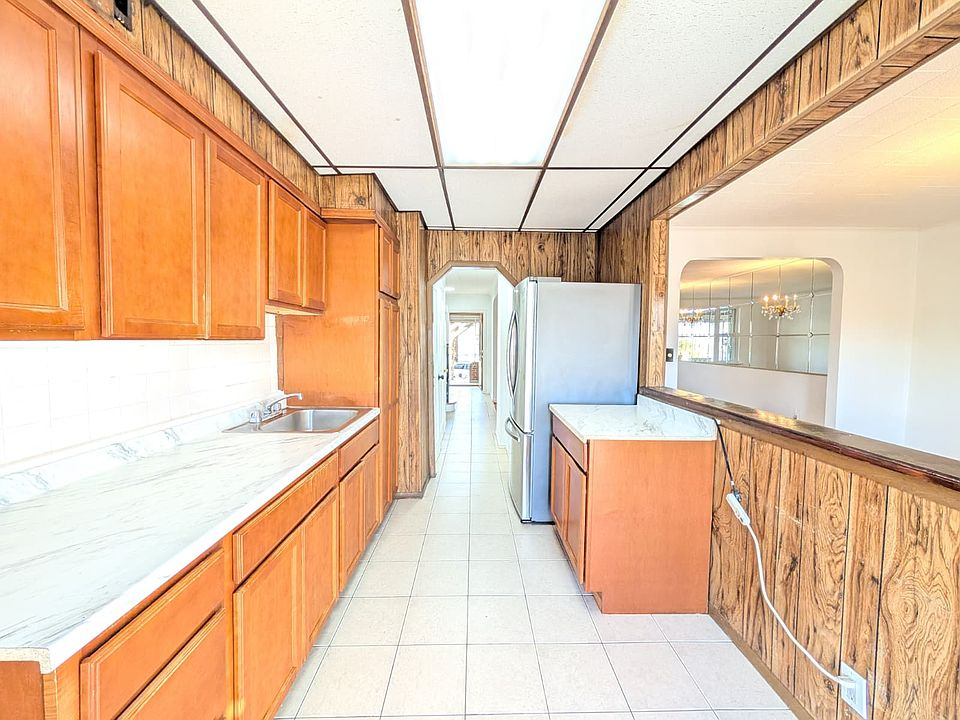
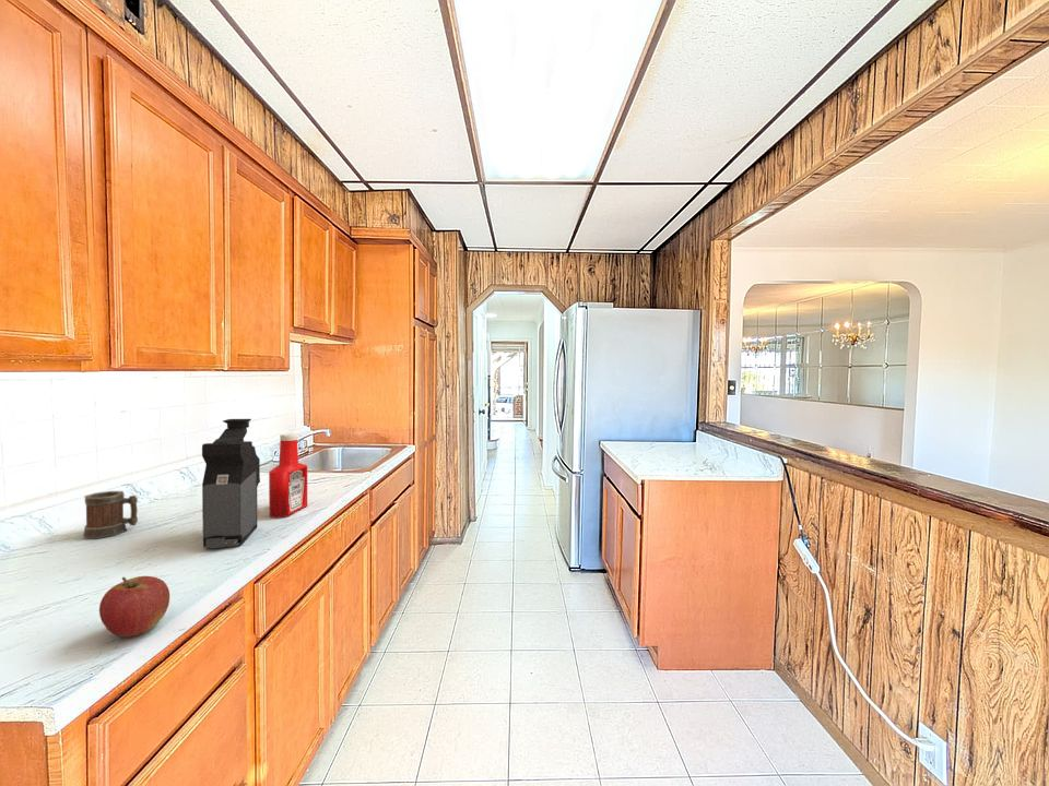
+ coffee maker [201,418,261,550]
+ soap bottle [268,432,308,519]
+ apple [98,575,170,638]
+ mug [82,490,139,539]
